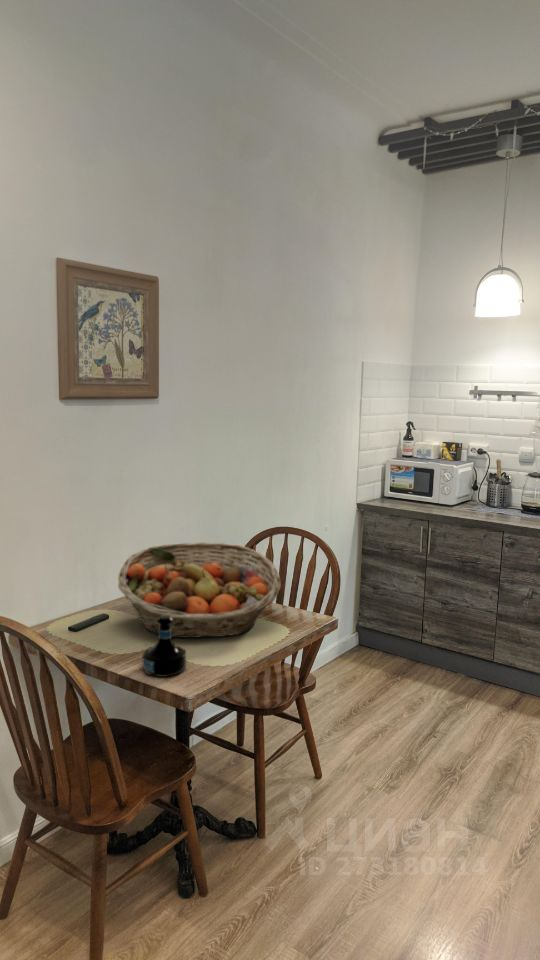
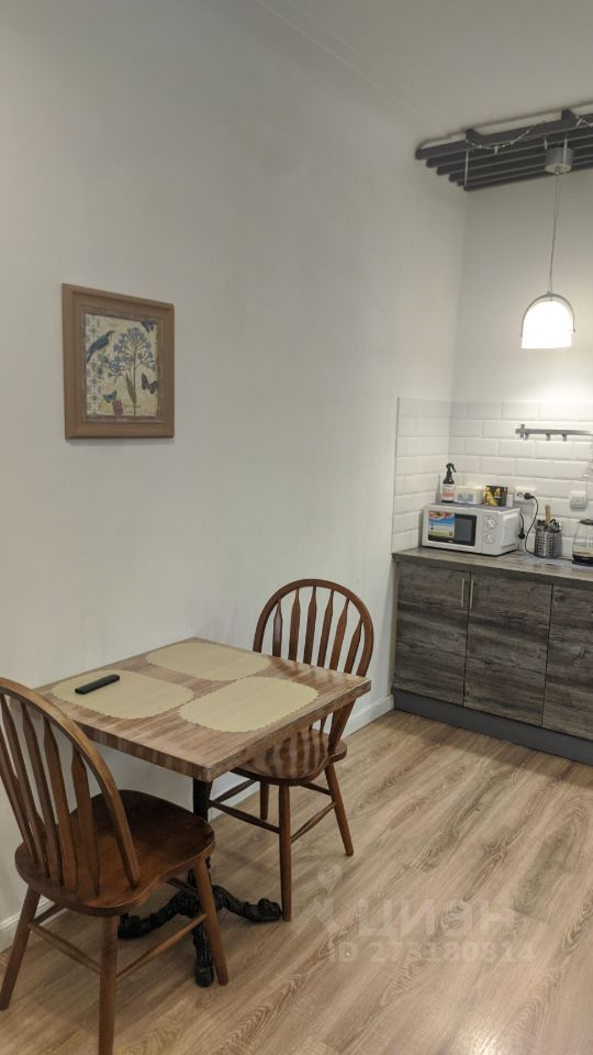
- fruit basket [117,541,282,639]
- tequila bottle [142,615,187,678]
